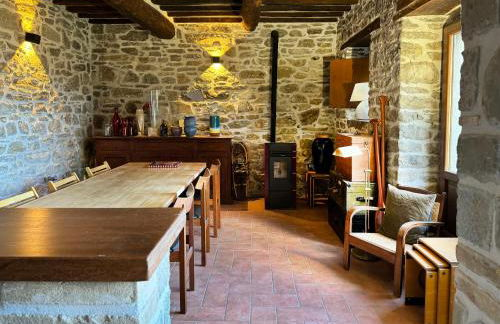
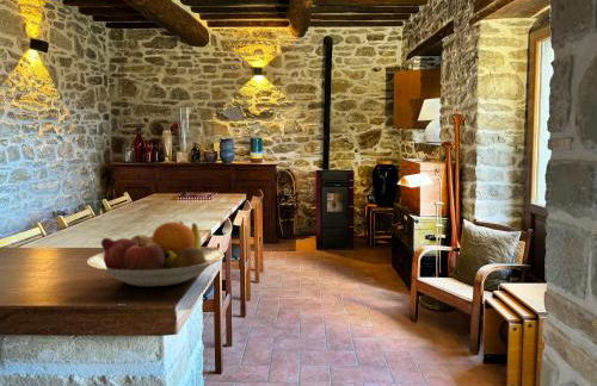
+ fruit bowl [86,220,224,288]
